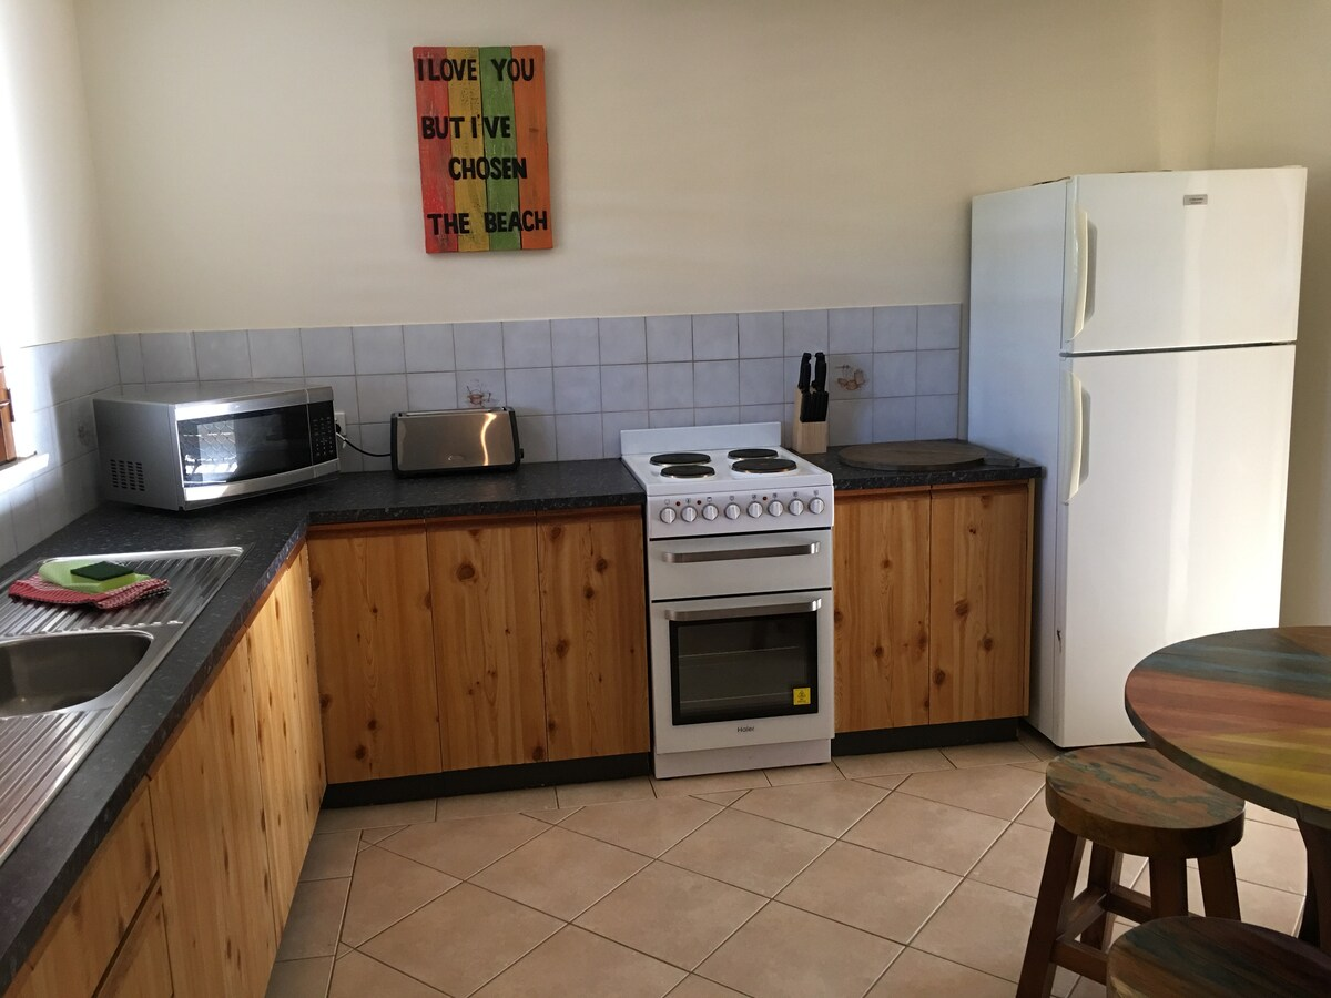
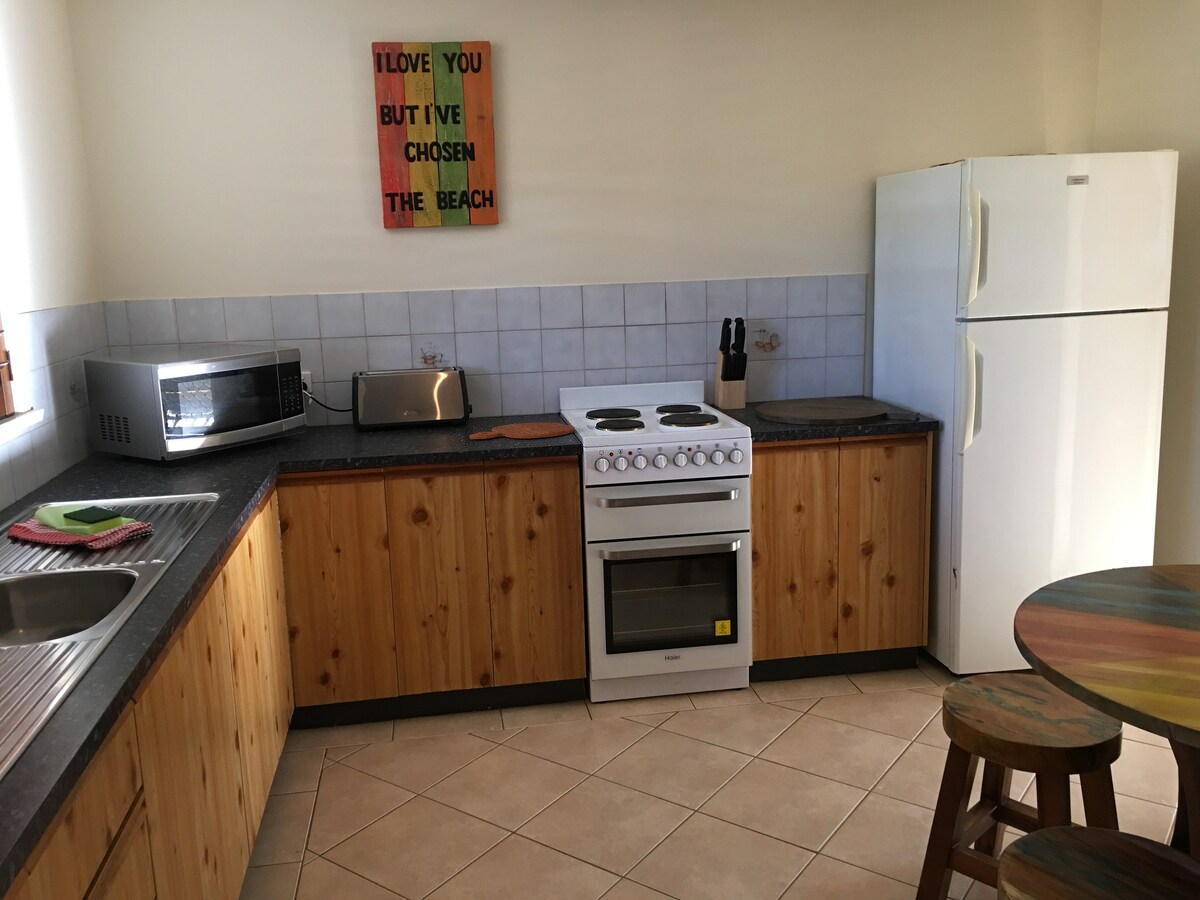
+ cutting board [469,421,575,440]
